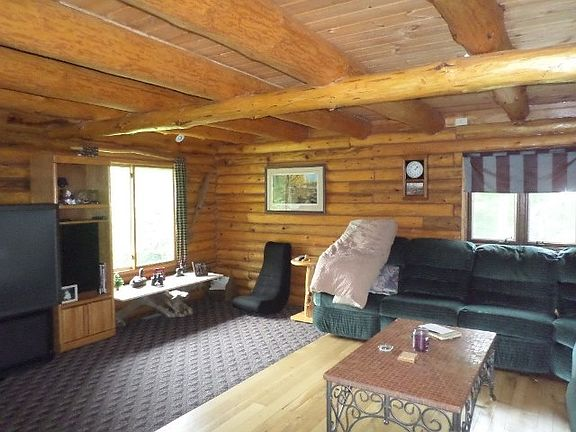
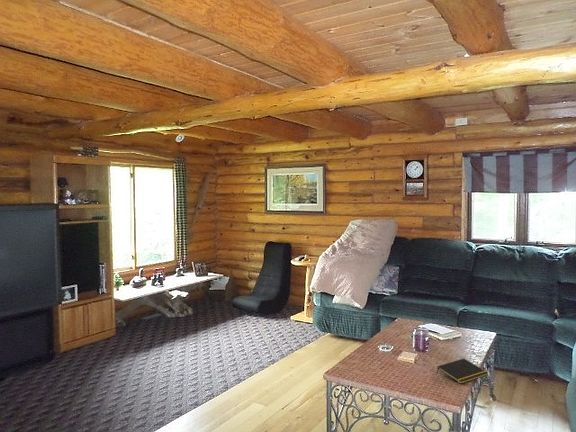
+ notepad [436,358,488,385]
